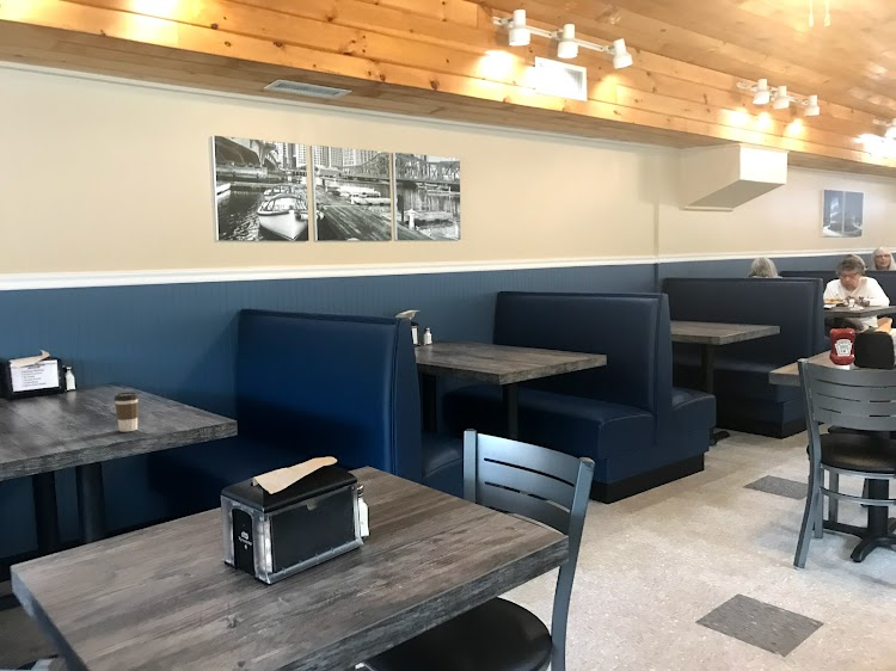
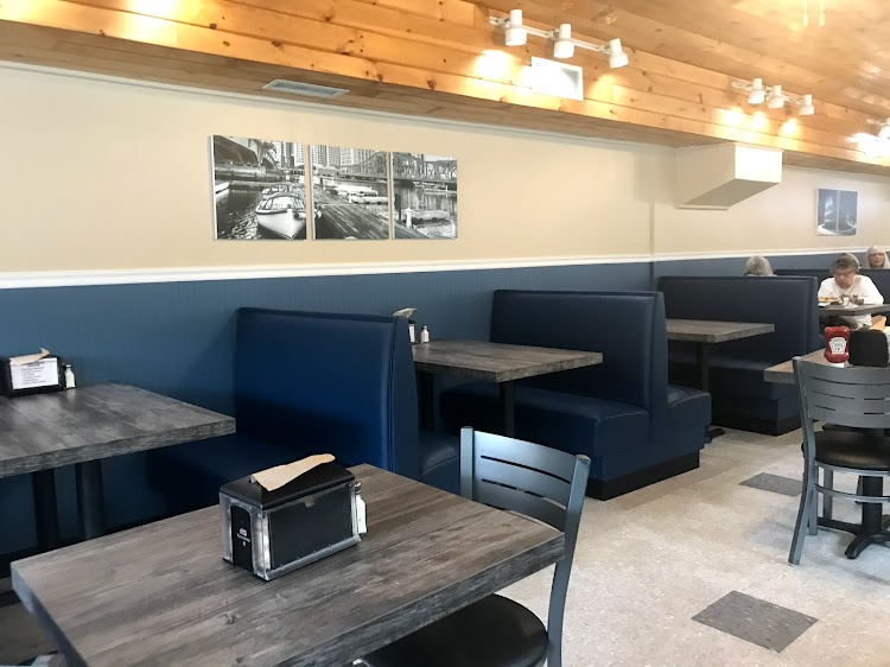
- coffee cup [112,392,140,432]
